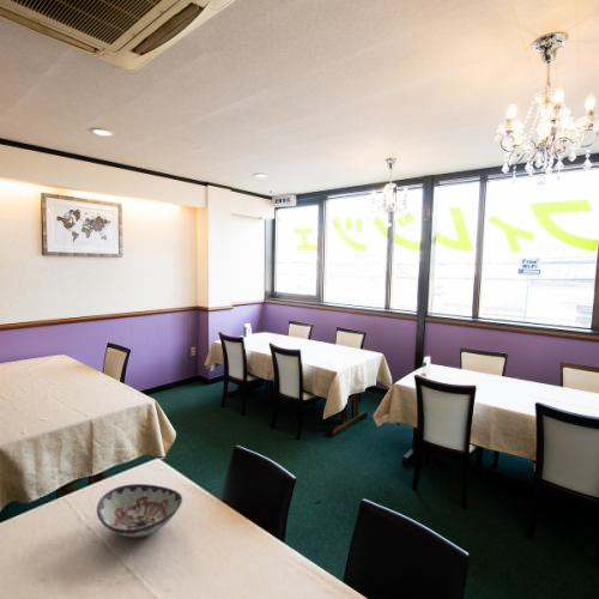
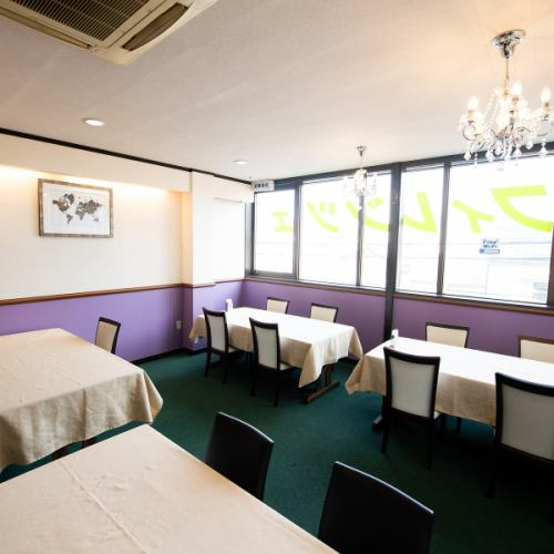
- decorative bowl [96,483,183,538]
